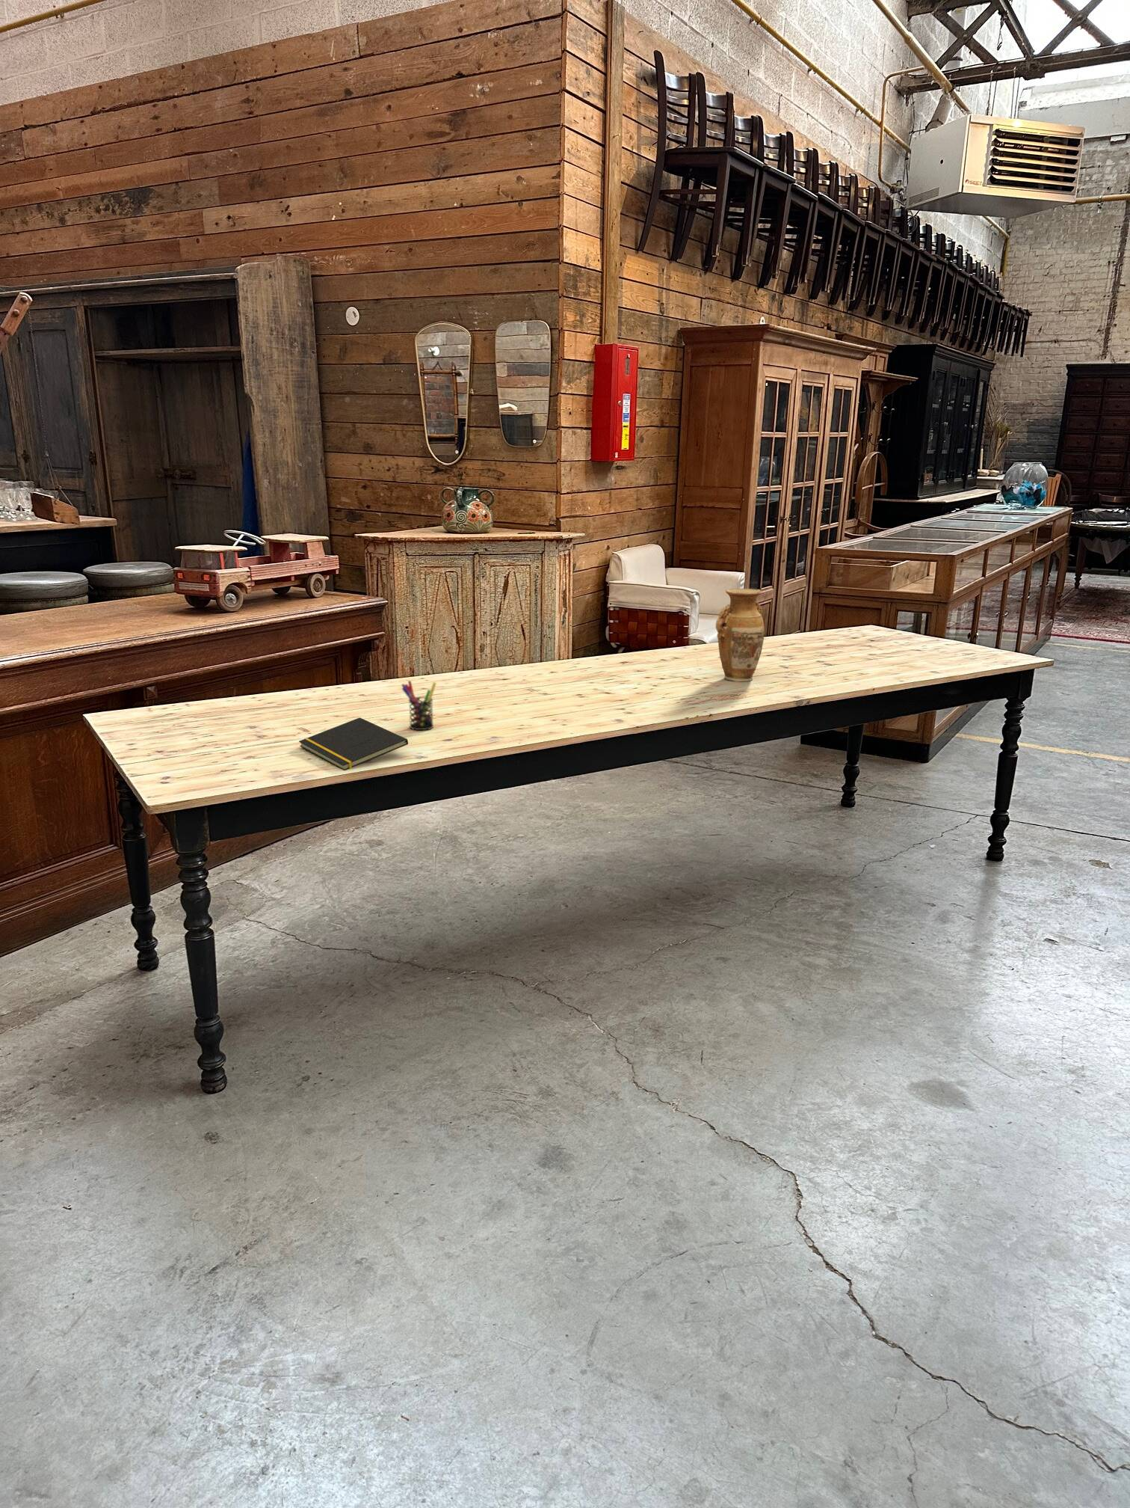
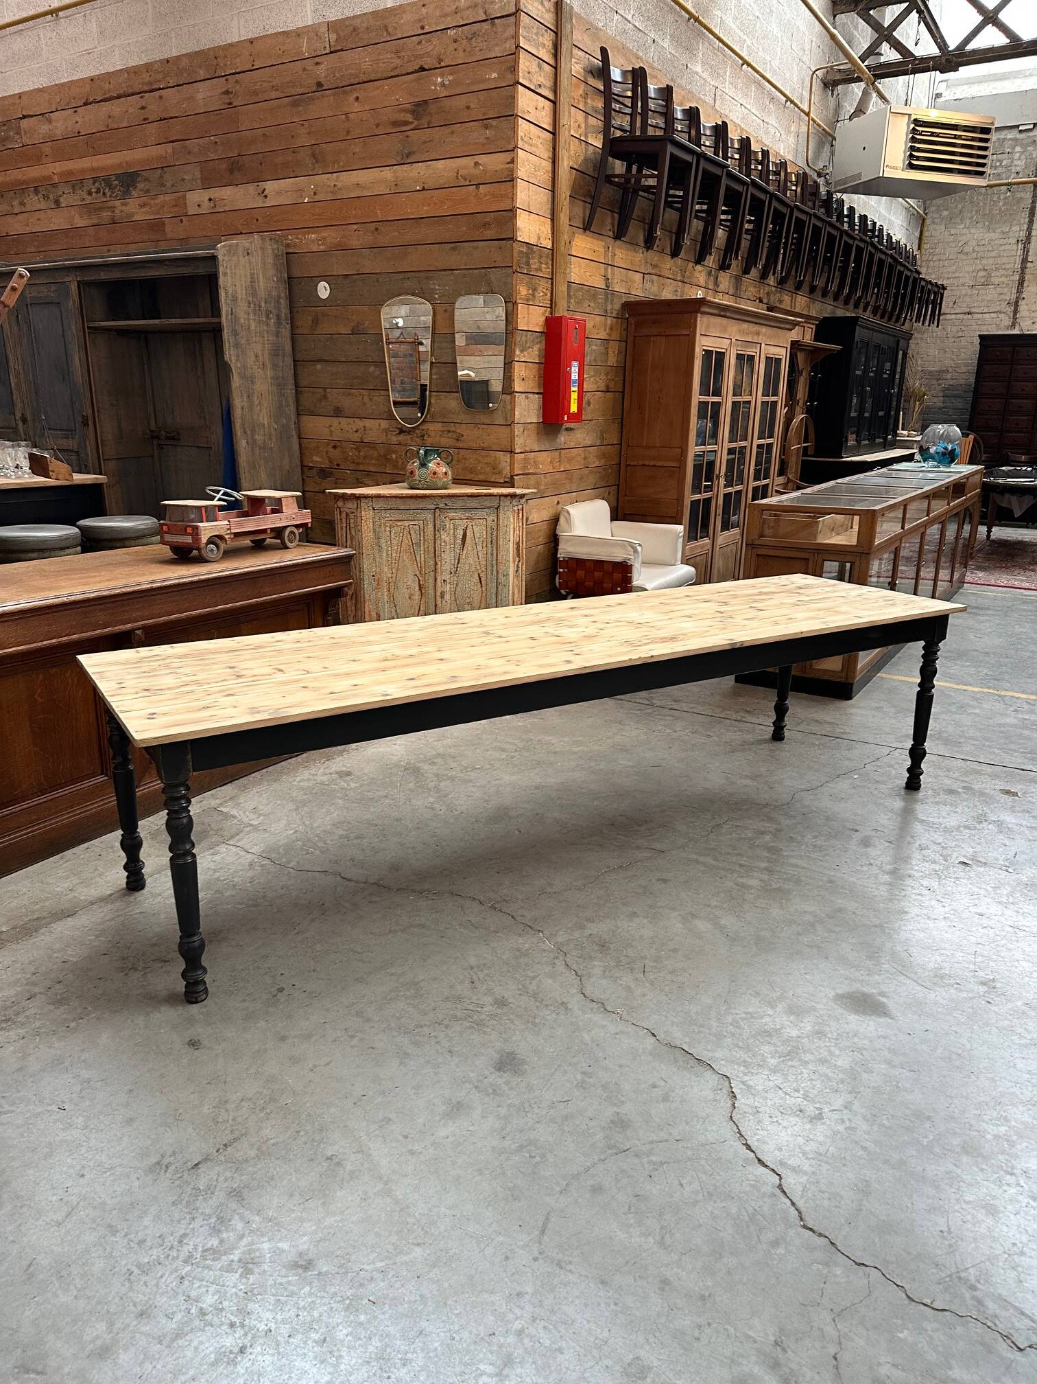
- vase [716,588,764,683]
- pen holder [400,680,437,730]
- notepad [298,717,408,771]
